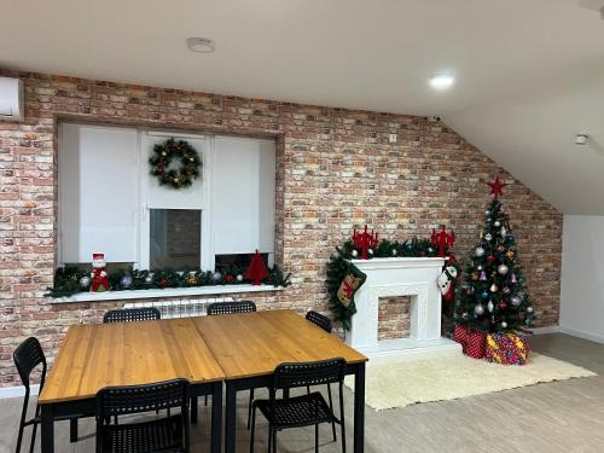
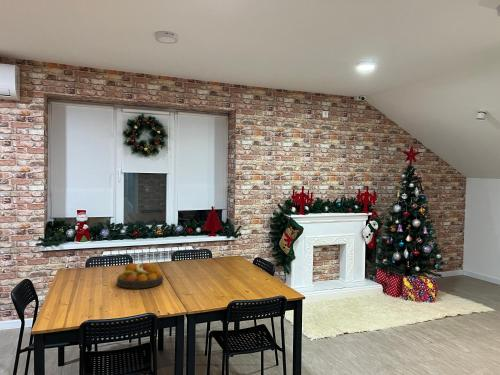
+ fruit bowl [116,262,164,290]
